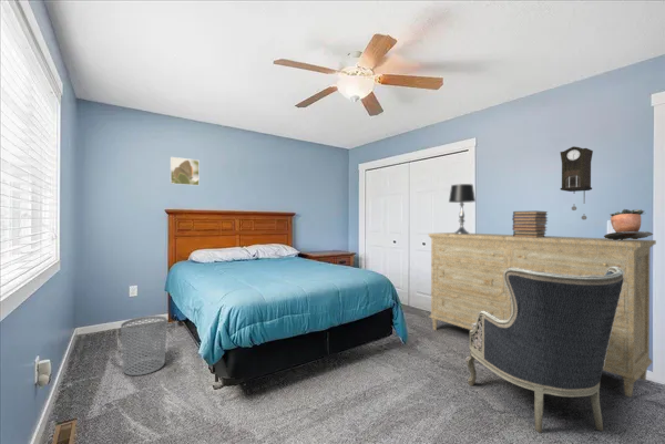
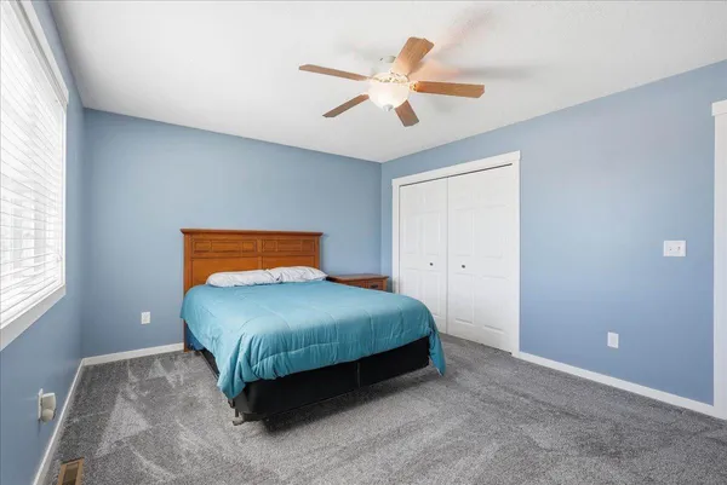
- dresser [428,231,657,399]
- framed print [170,156,201,187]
- armchair [464,267,624,434]
- pendulum clock [559,145,594,220]
- book stack [511,210,549,238]
- pot [603,208,654,240]
- waste bin [120,314,168,376]
- table lamp [448,183,477,235]
